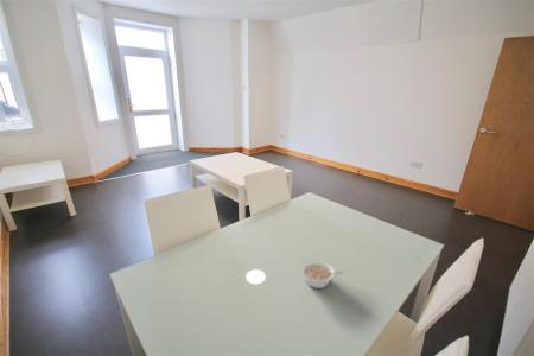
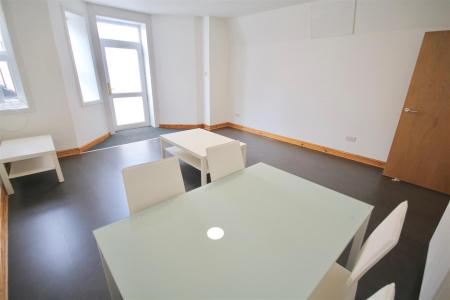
- legume [300,260,344,290]
